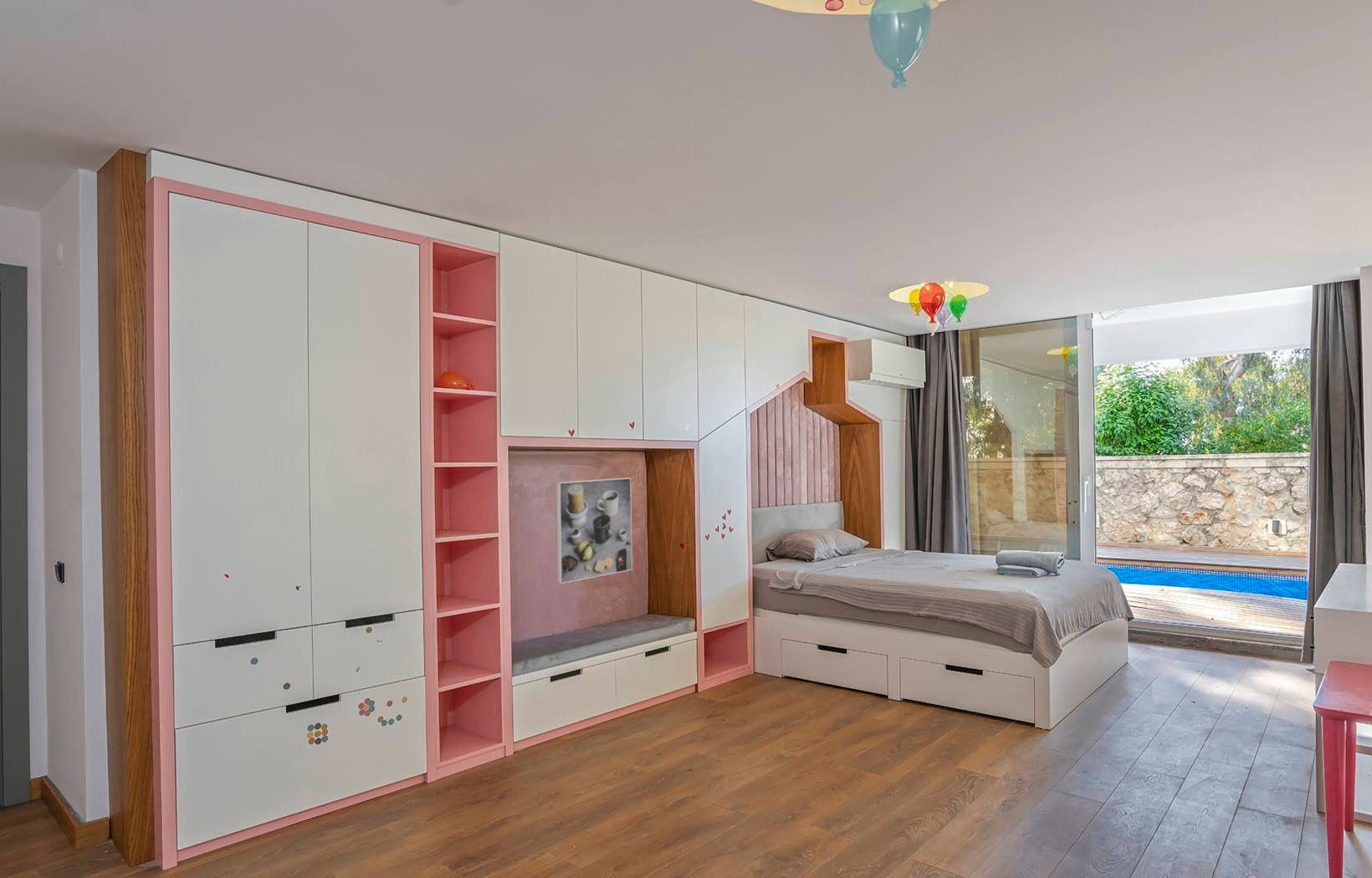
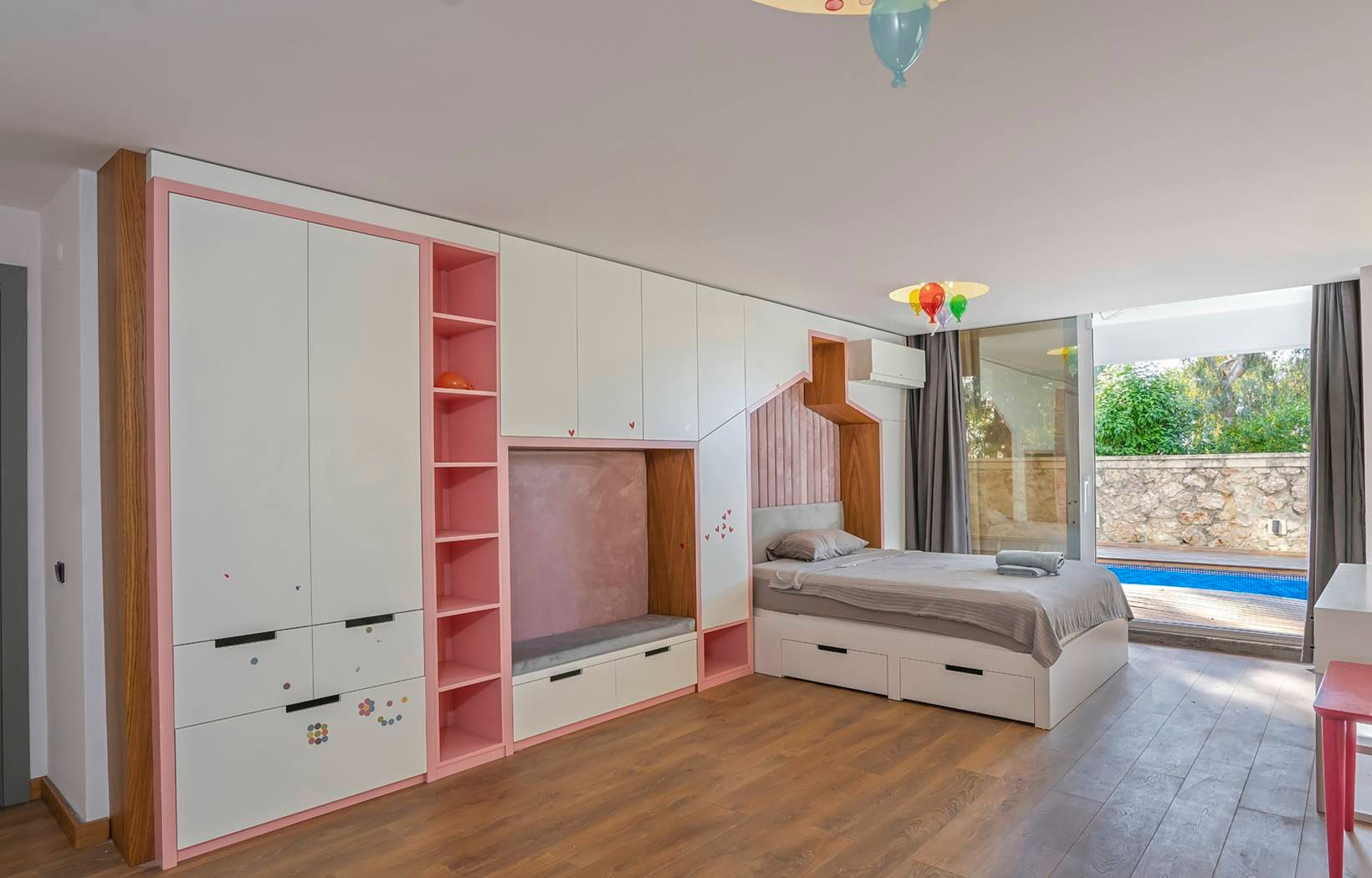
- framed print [555,477,633,584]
